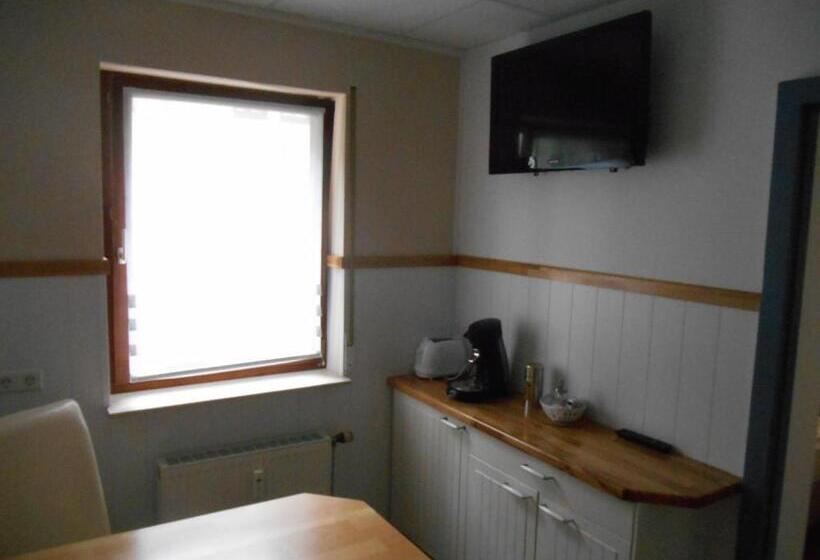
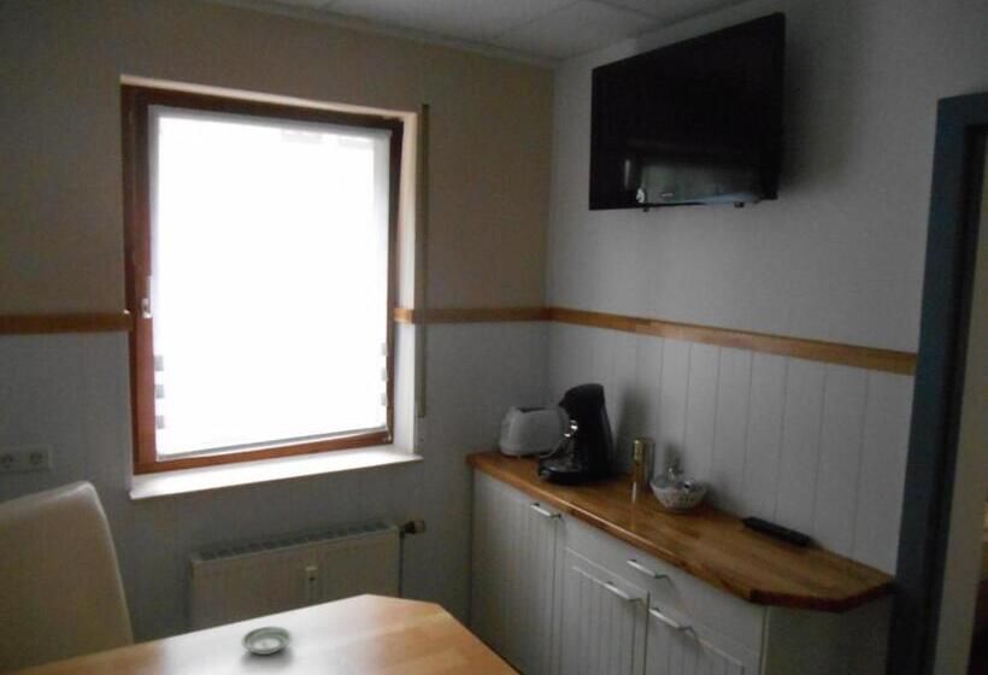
+ saucer [240,626,293,656]
